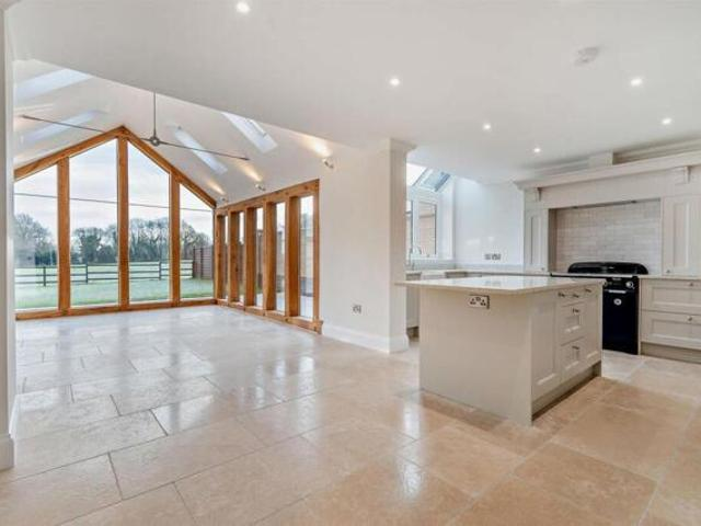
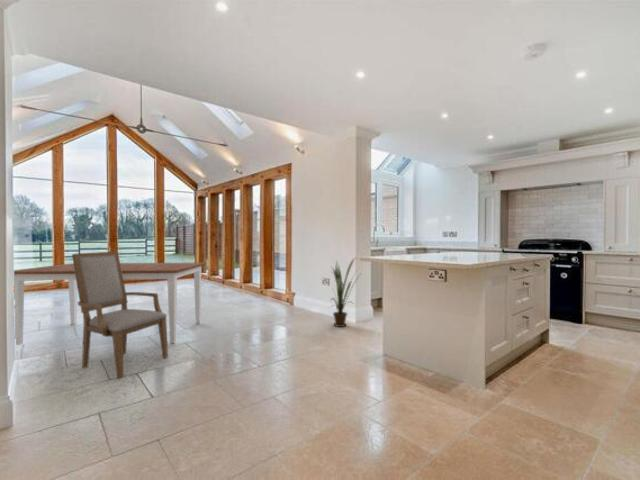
+ house plant [329,257,361,328]
+ chair [71,250,169,379]
+ dining table [13,262,207,346]
